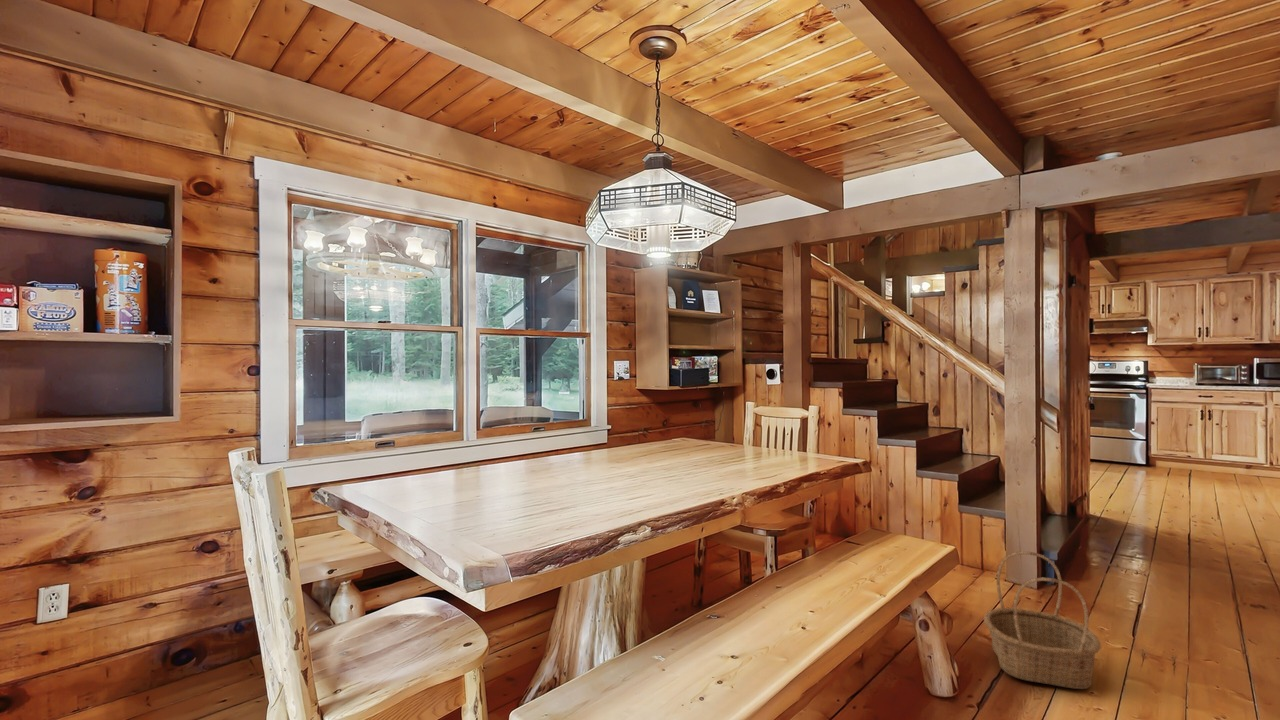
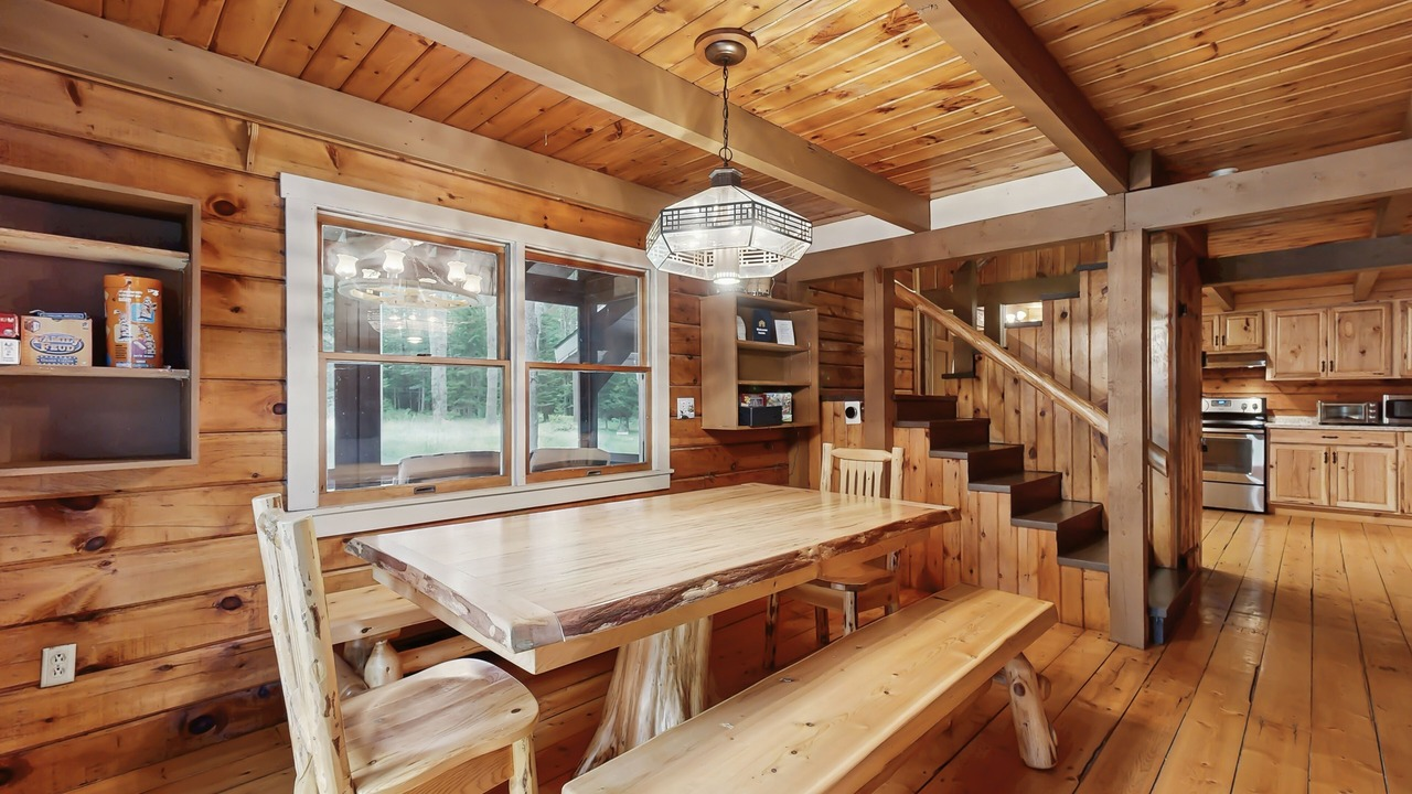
- basket [983,550,1102,690]
